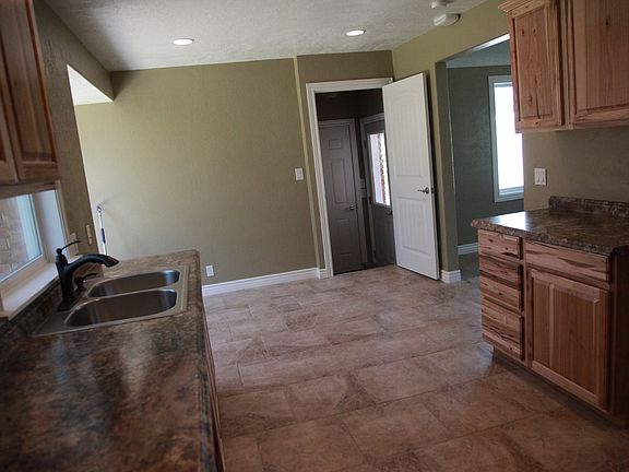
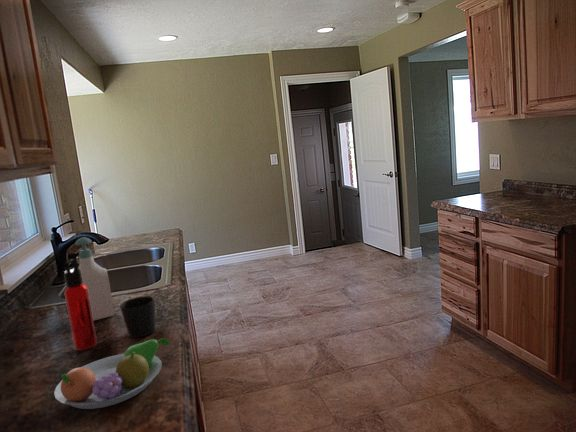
+ cup [119,295,156,338]
+ water bottle [63,257,98,351]
+ fruit bowl [53,337,170,410]
+ soap bottle [74,236,116,321]
